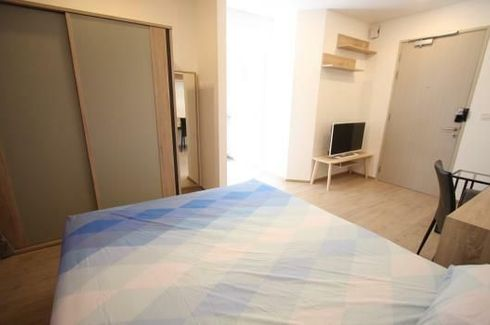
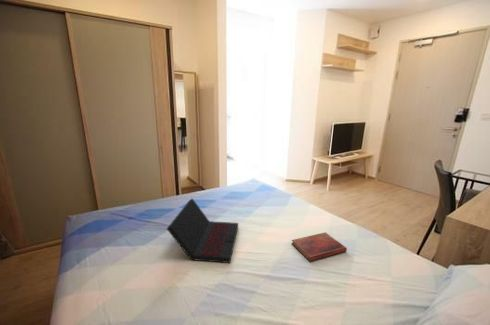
+ diary [291,232,348,262]
+ laptop [166,197,239,264]
